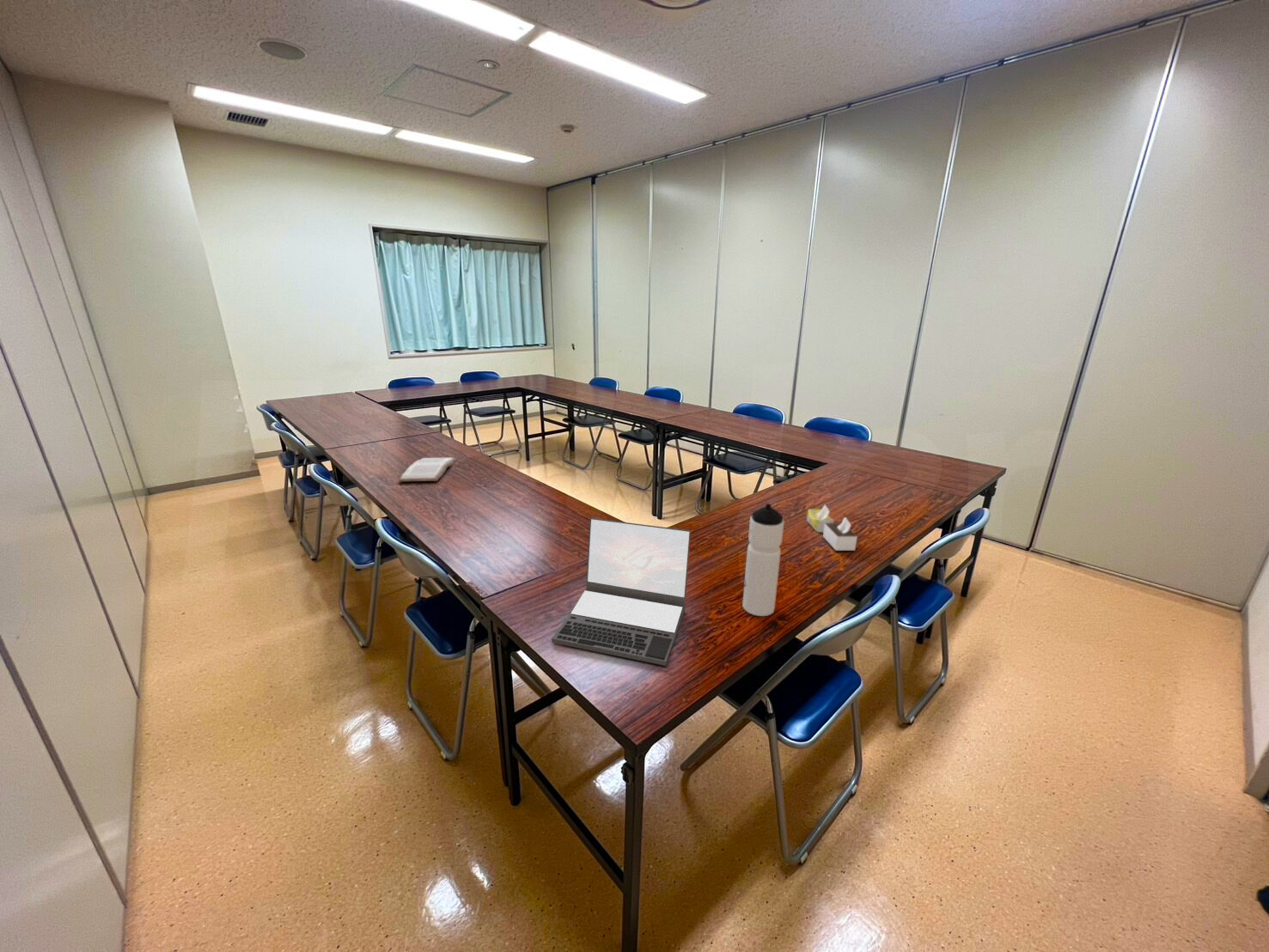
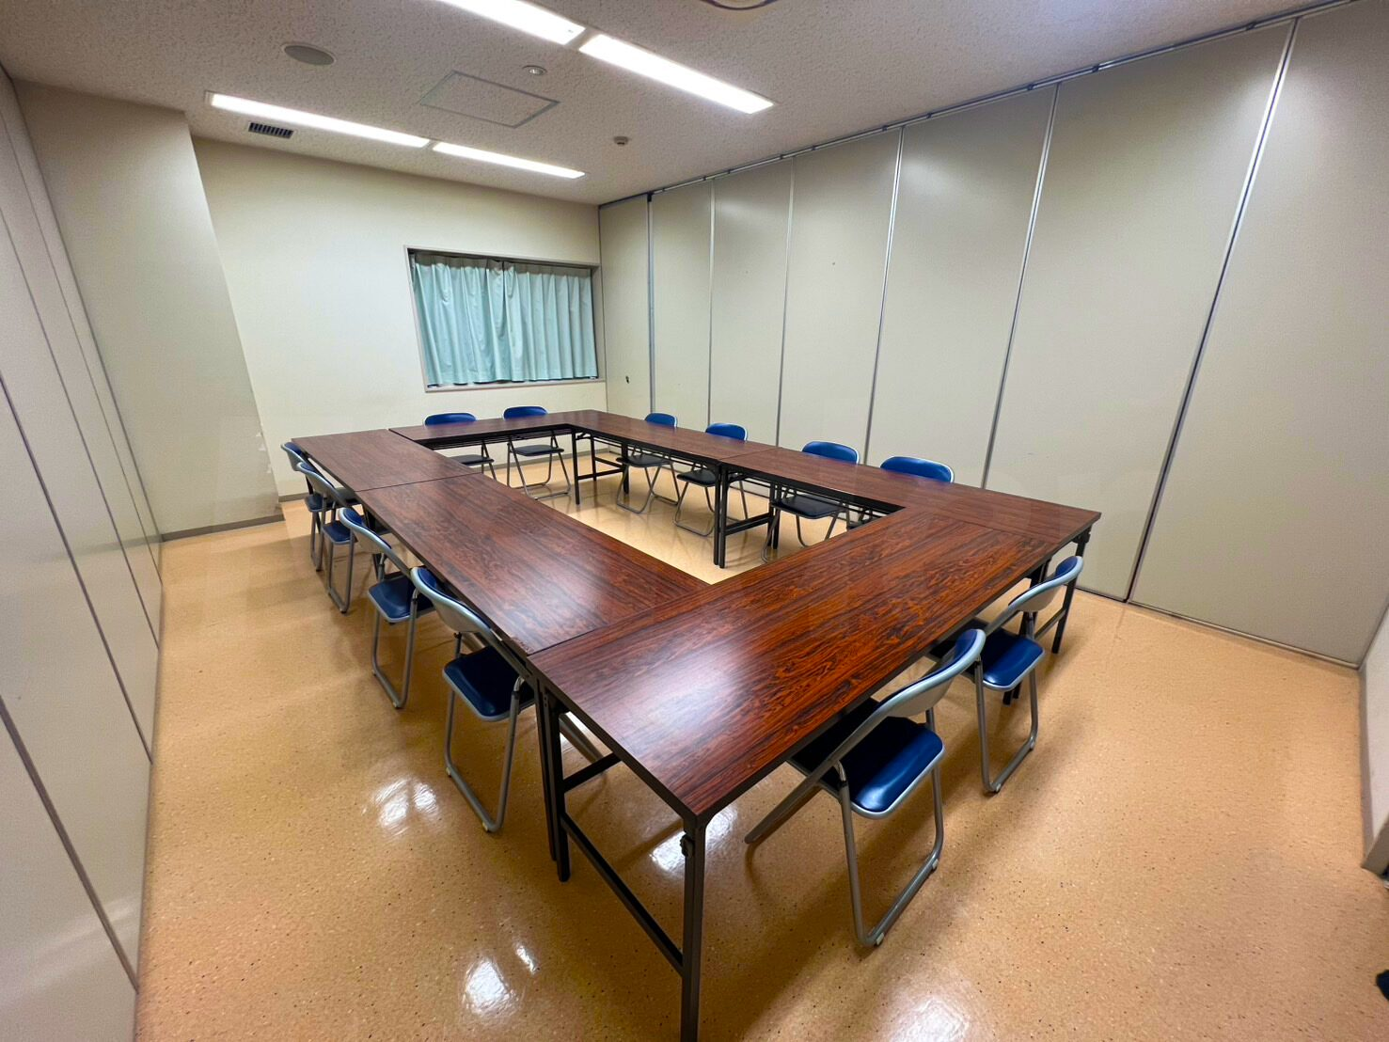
- water bottle [741,503,785,617]
- laptop [551,517,692,667]
- tissue box [806,504,858,552]
- book [398,457,458,482]
